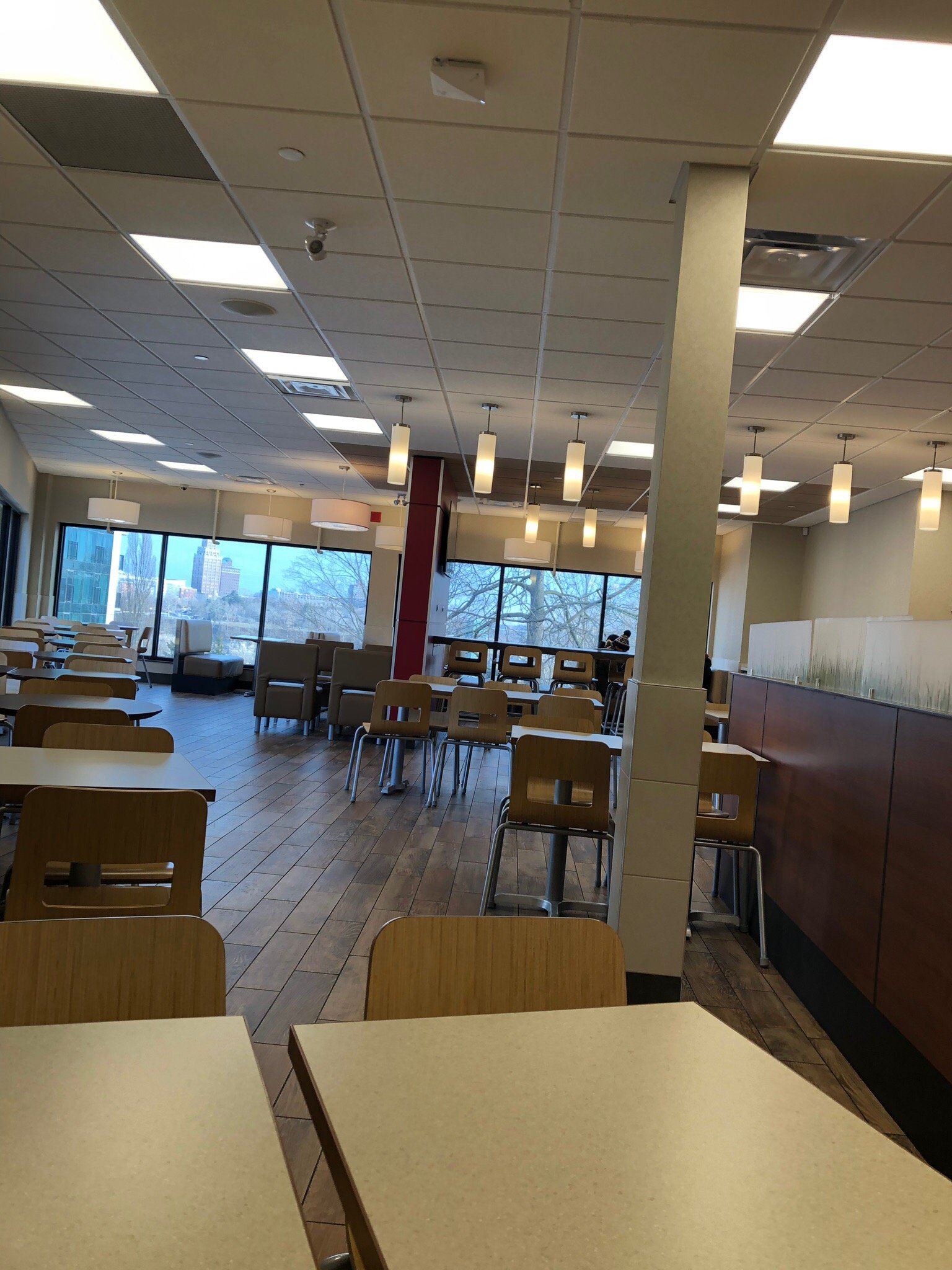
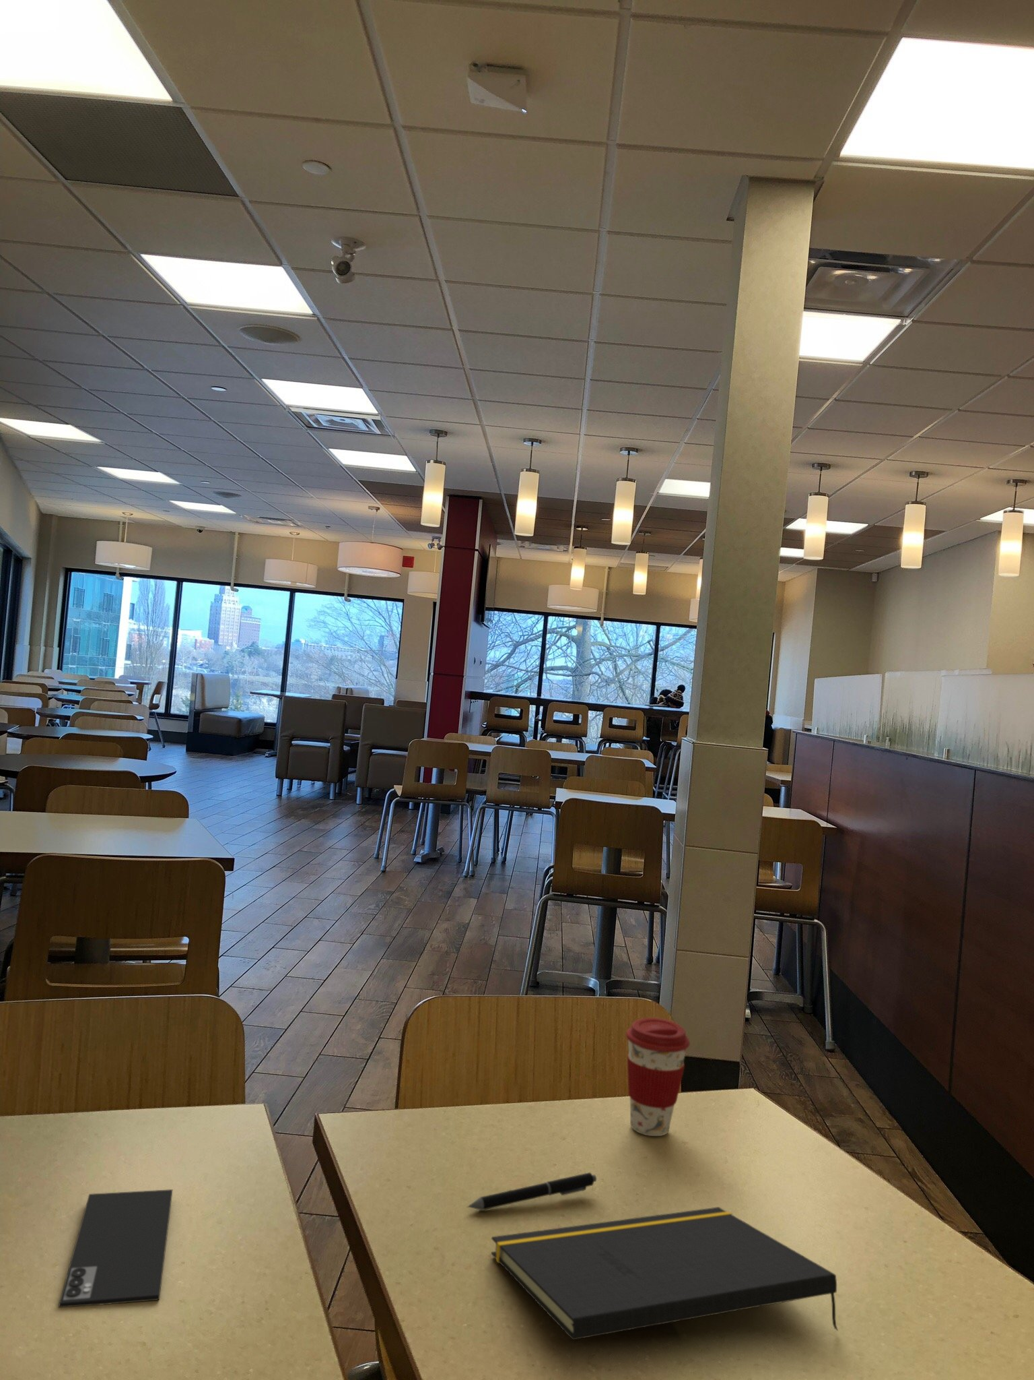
+ coffee cup [626,1017,691,1137]
+ pen [467,1171,597,1210]
+ notepad [491,1206,838,1341]
+ smartphone [58,1189,173,1308]
